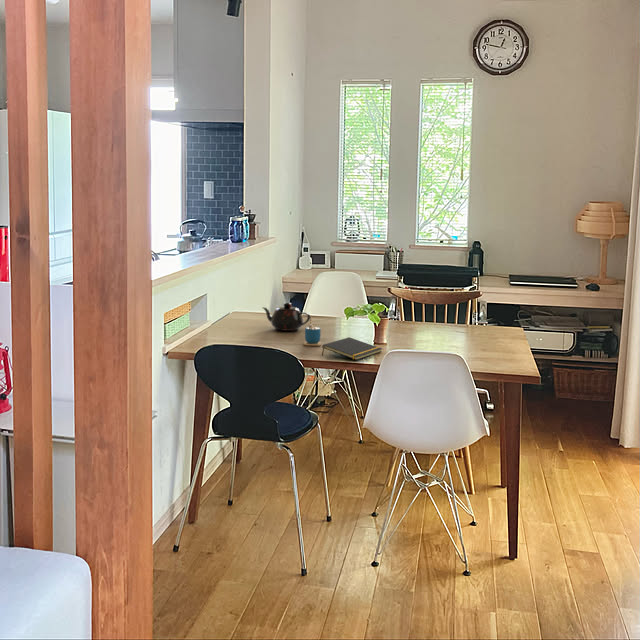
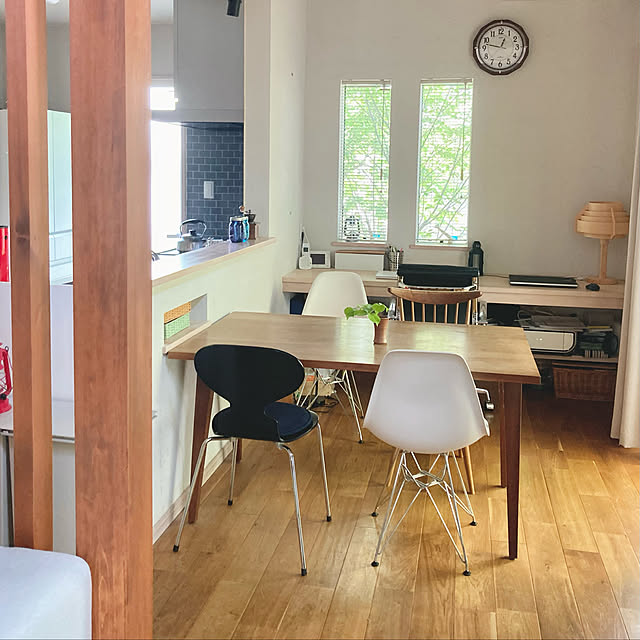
- cup [303,316,322,347]
- notepad [321,336,383,361]
- teapot [262,302,311,332]
